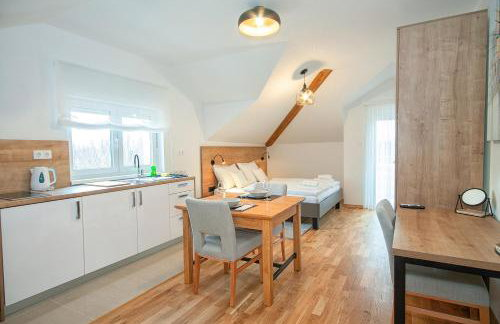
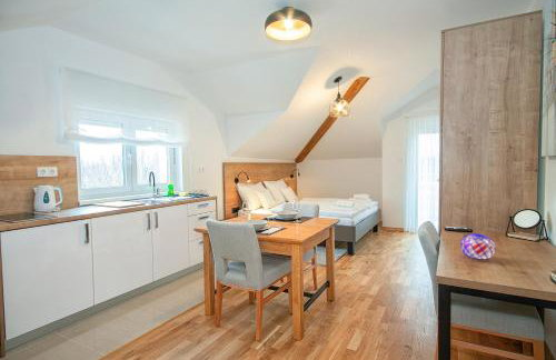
+ decorative orb [459,232,496,260]
